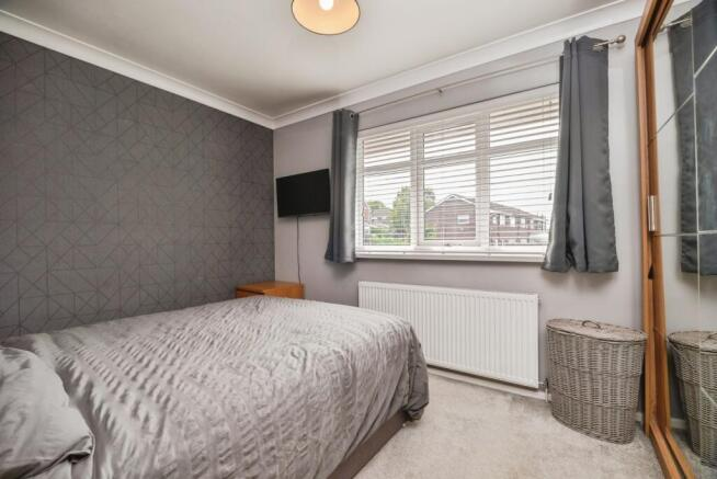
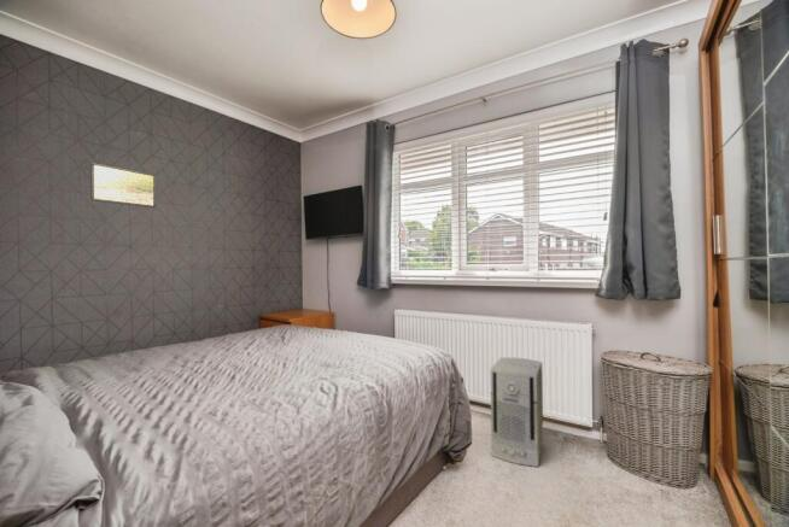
+ air purifier [489,356,544,468]
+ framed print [89,162,157,209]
